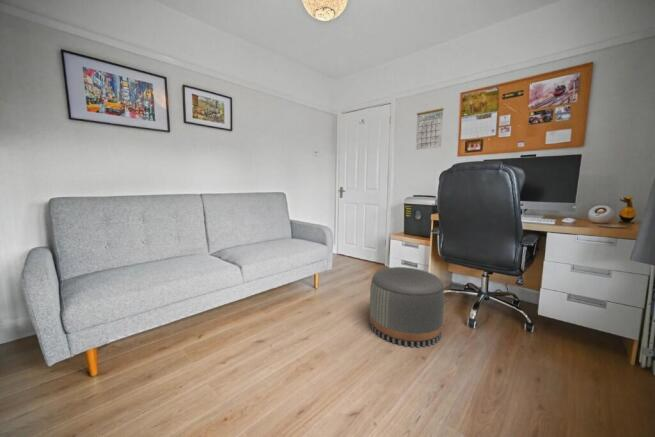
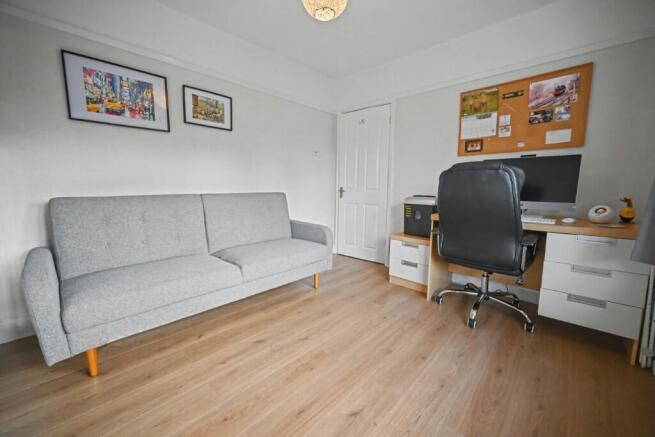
- pouf [369,266,445,348]
- calendar [415,104,445,151]
